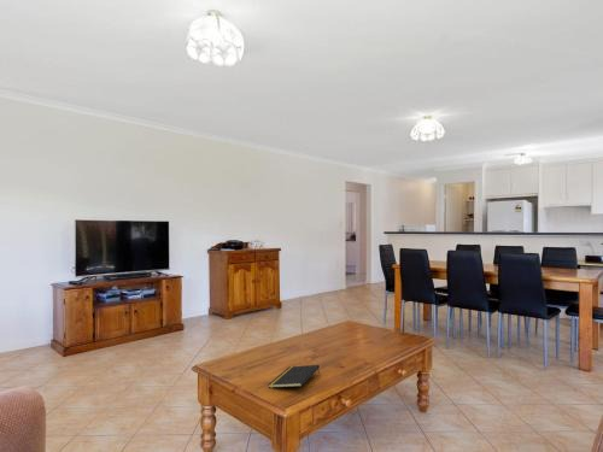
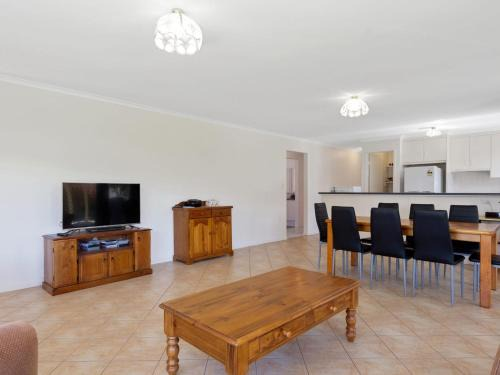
- notepad [268,364,321,389]
